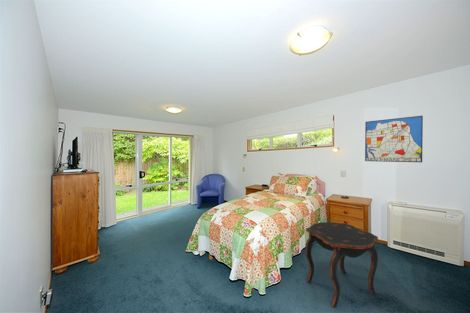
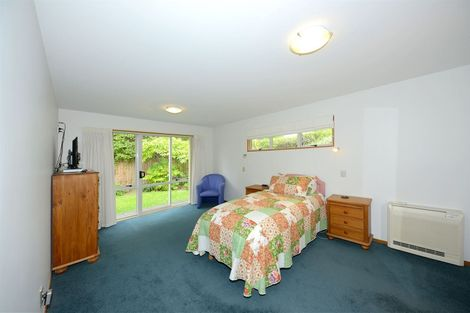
- wall art [364,115,424,163]
- side table [304,221,379,308]
